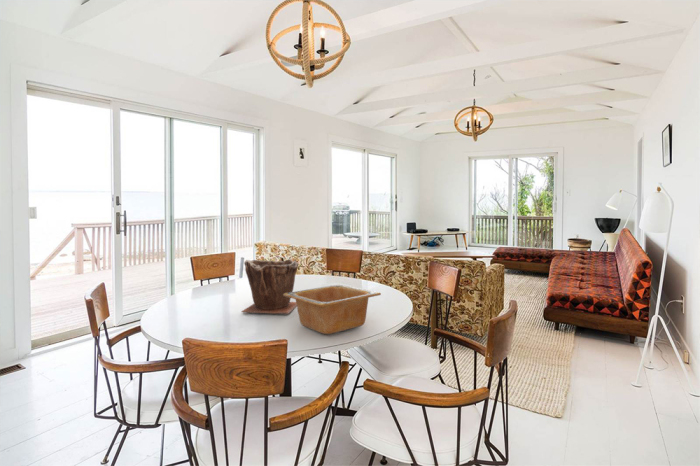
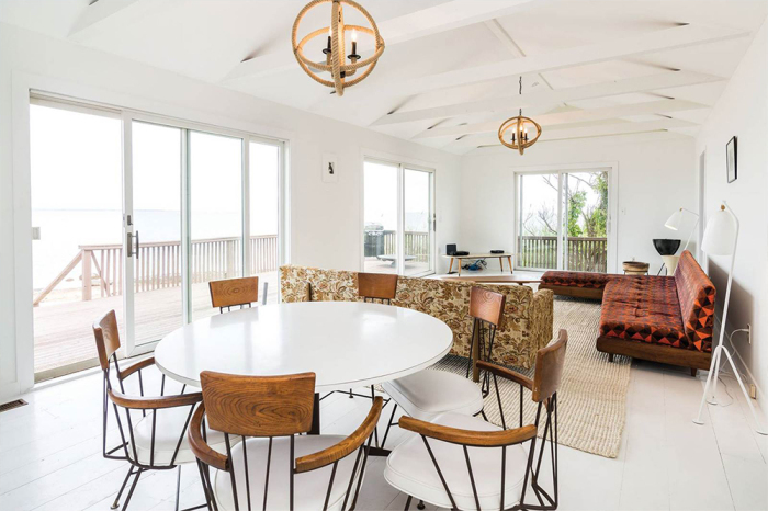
- plant pot [241,258,299,315]
- serving bowl [284,283,382,335]
